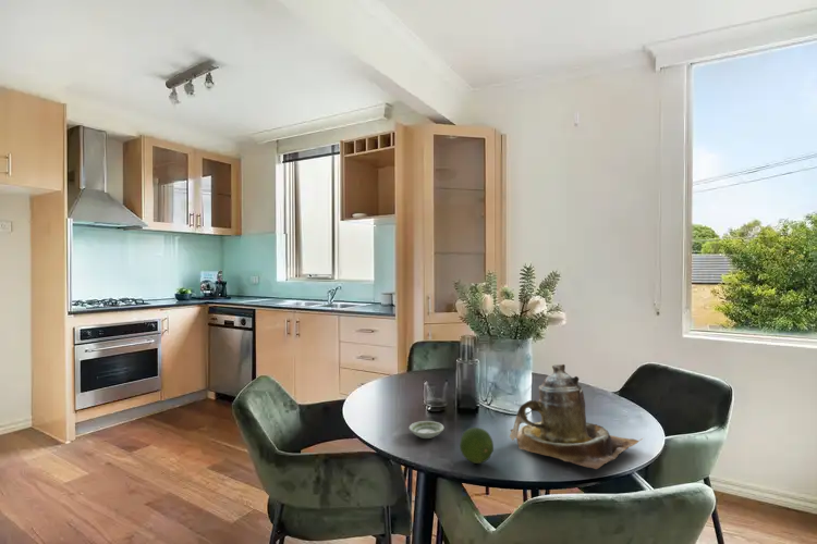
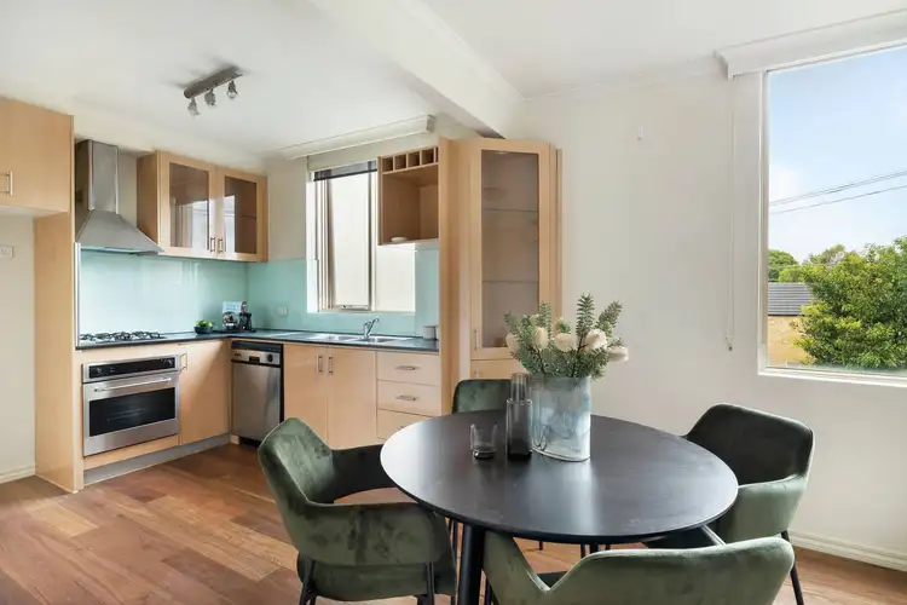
- saucer [408,420,444,440]
- teapot [509,363,644,470]
- fruit [459,426,495,465]
